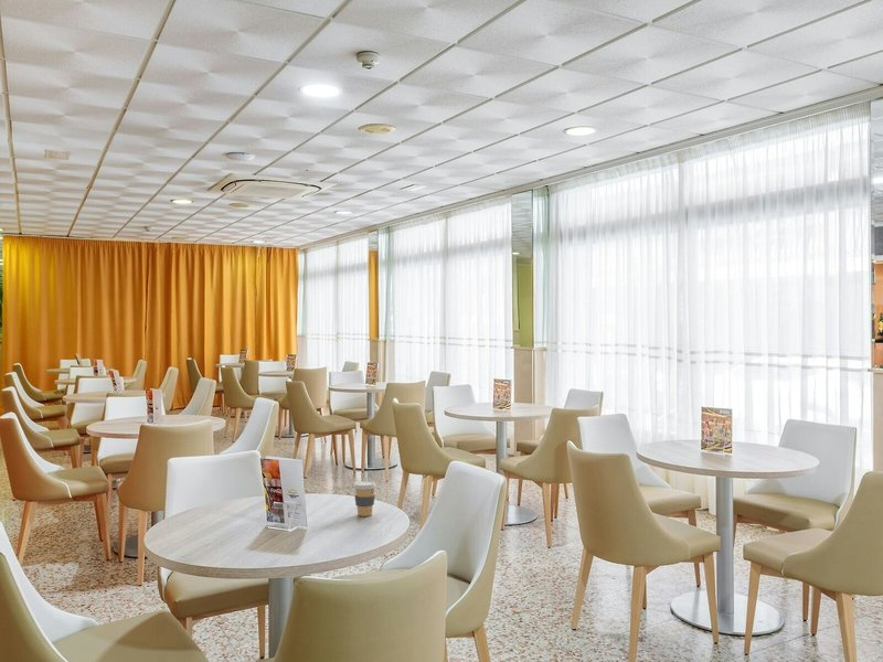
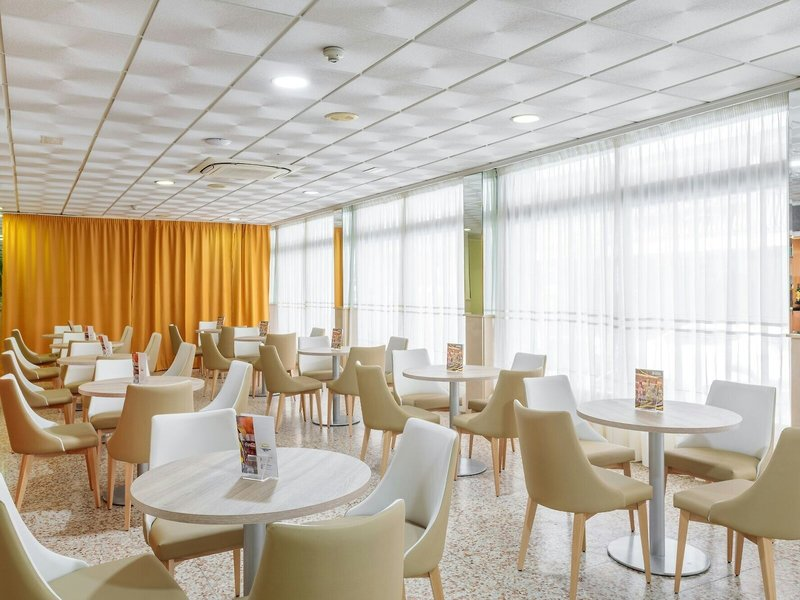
- coffee cup [352,480,377,517]
